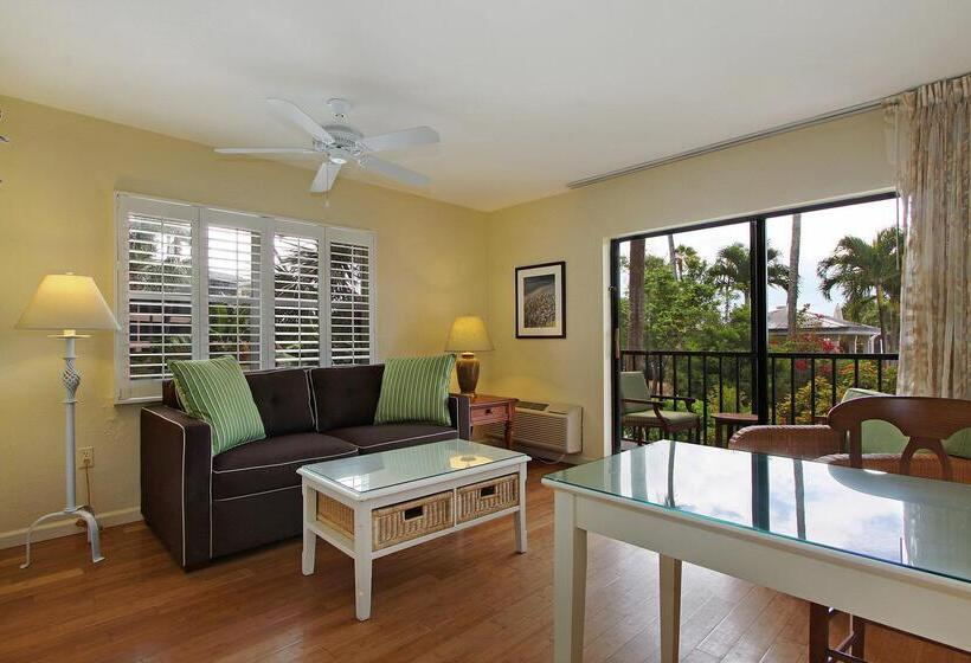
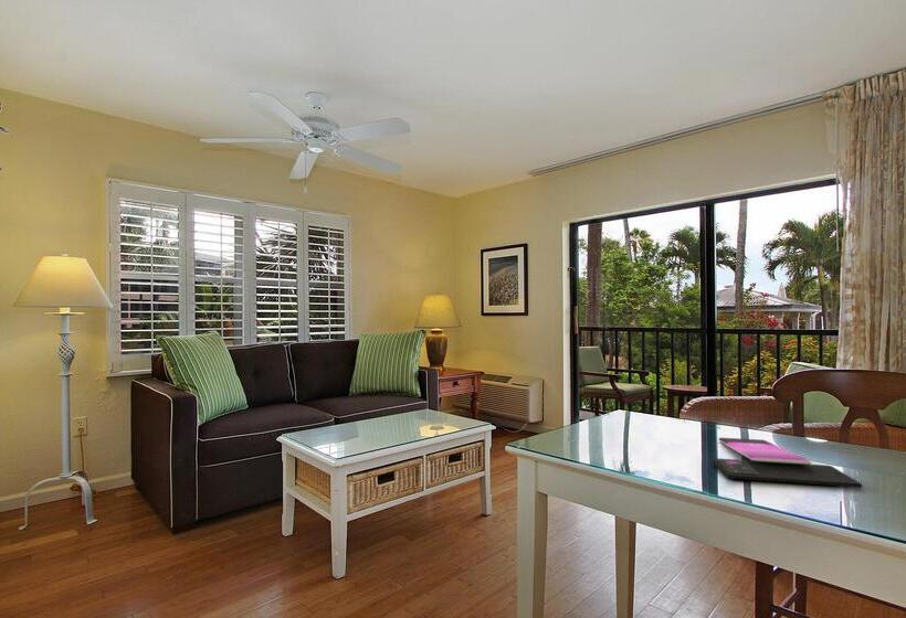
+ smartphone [712,437,863,489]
